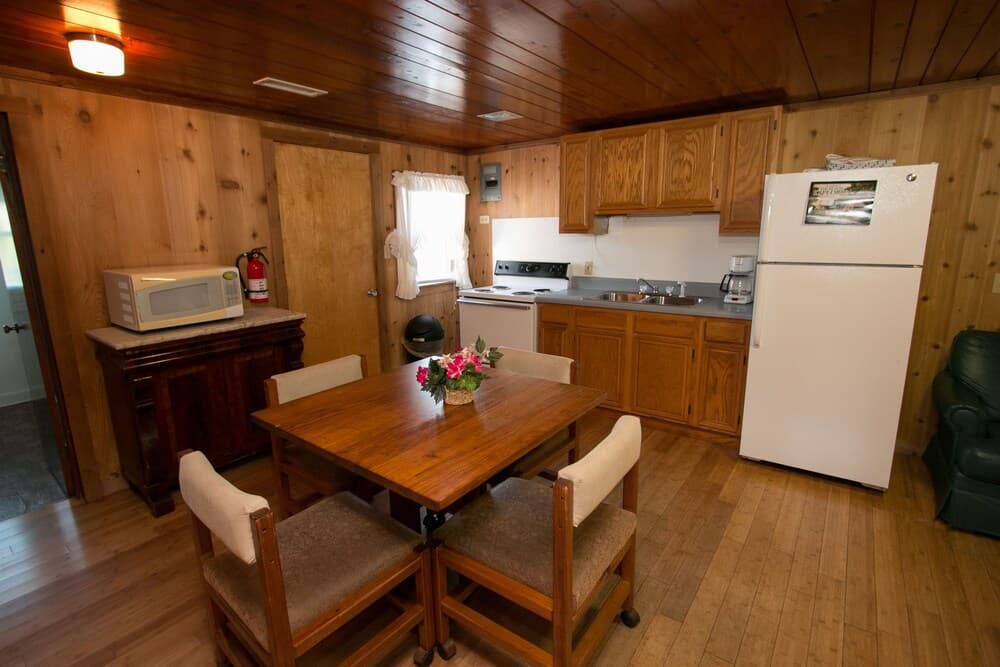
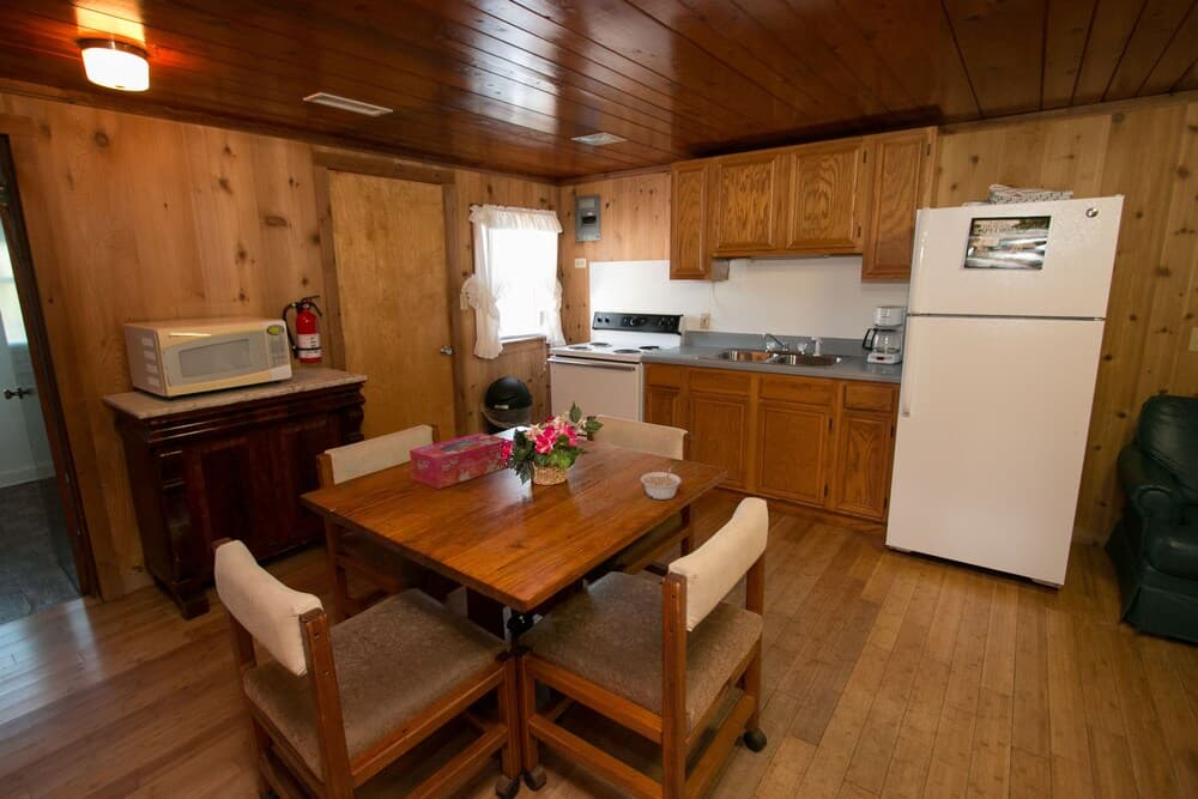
+ legume [640,466,683,501]
+ tissue box [409,431,509,490]
